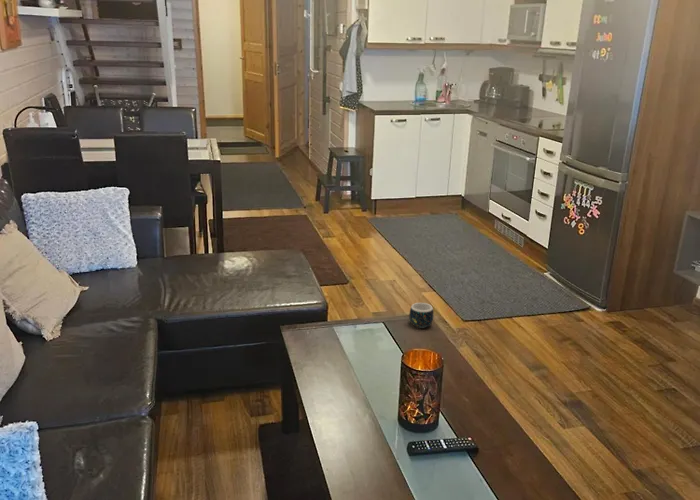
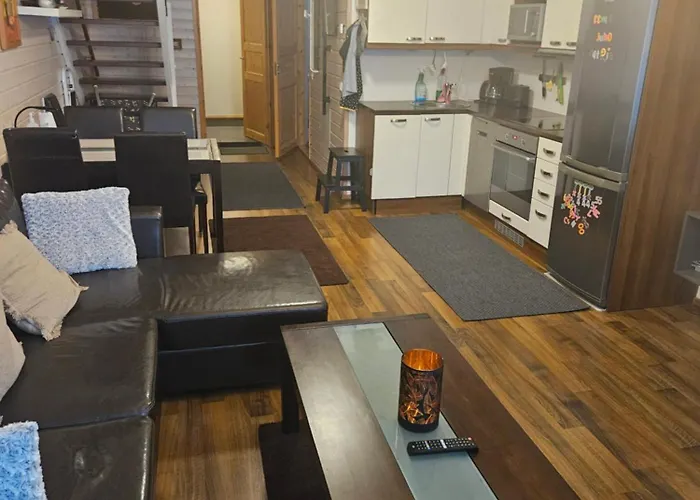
- mug [408,302,435,329]
